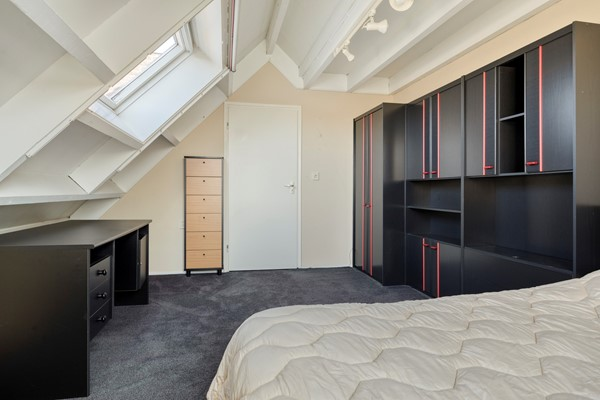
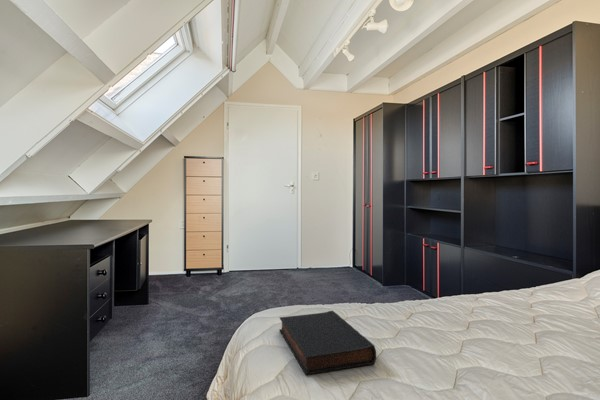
+ book [278,310,377,376]
